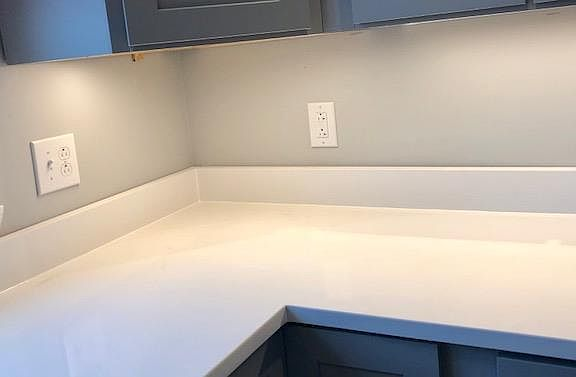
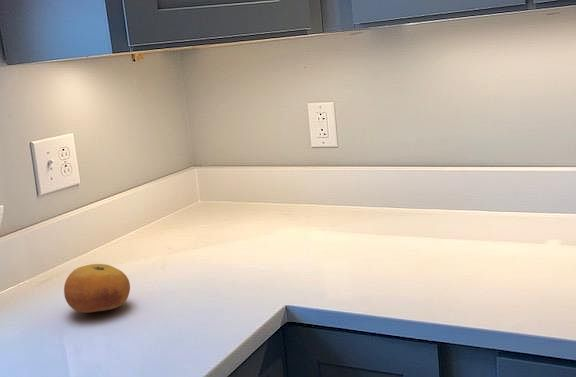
+ fruit [63,263,131,314]
